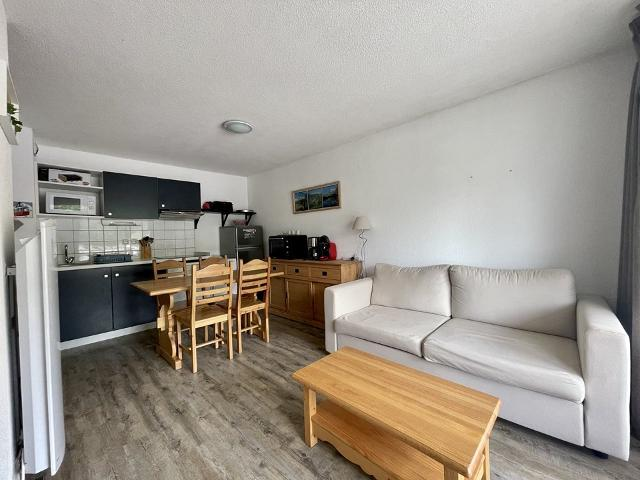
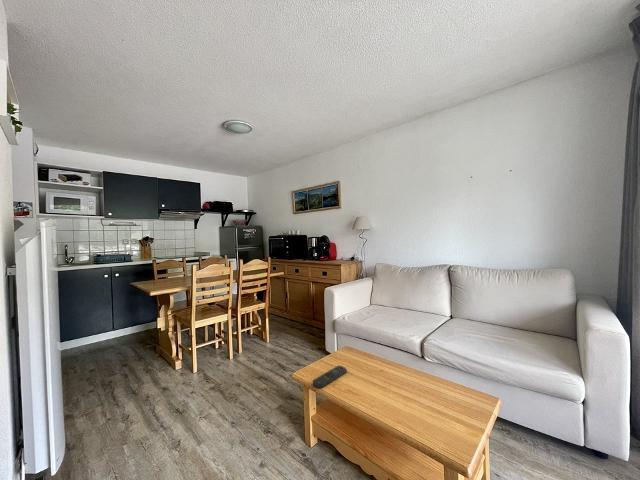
+ remote control [312,365,348,389]
